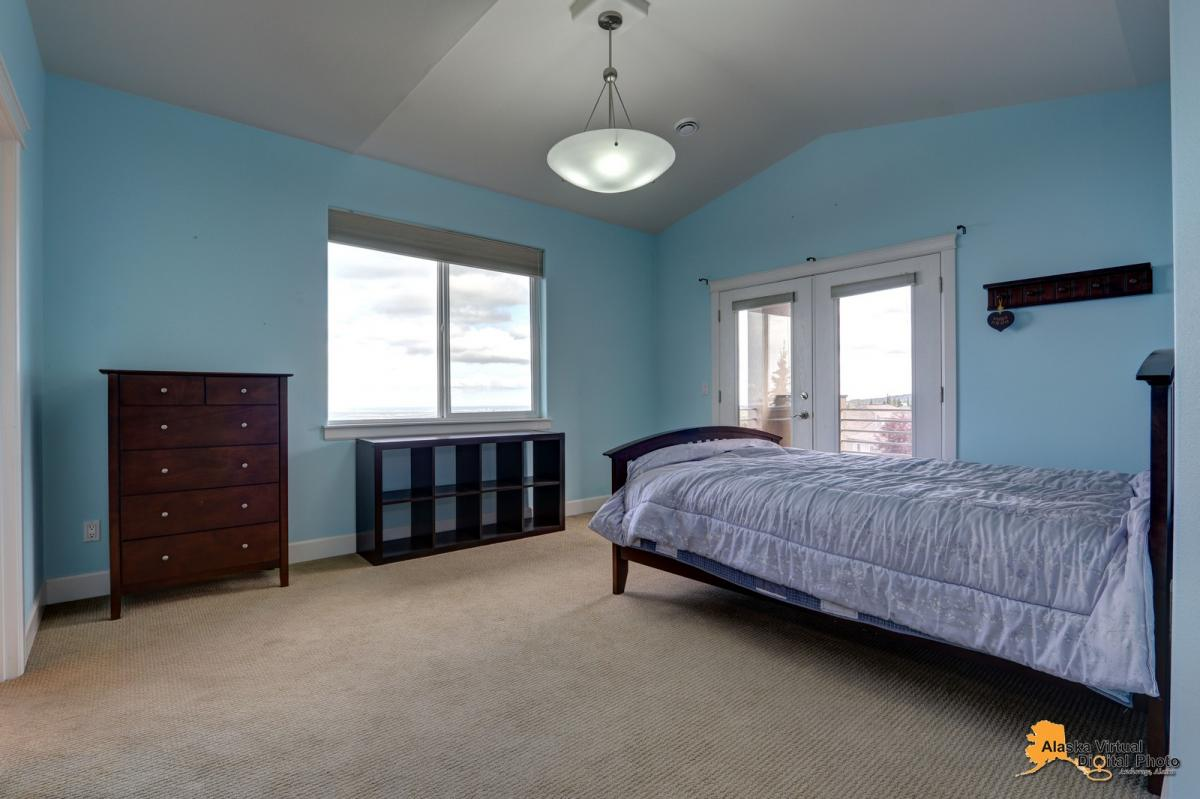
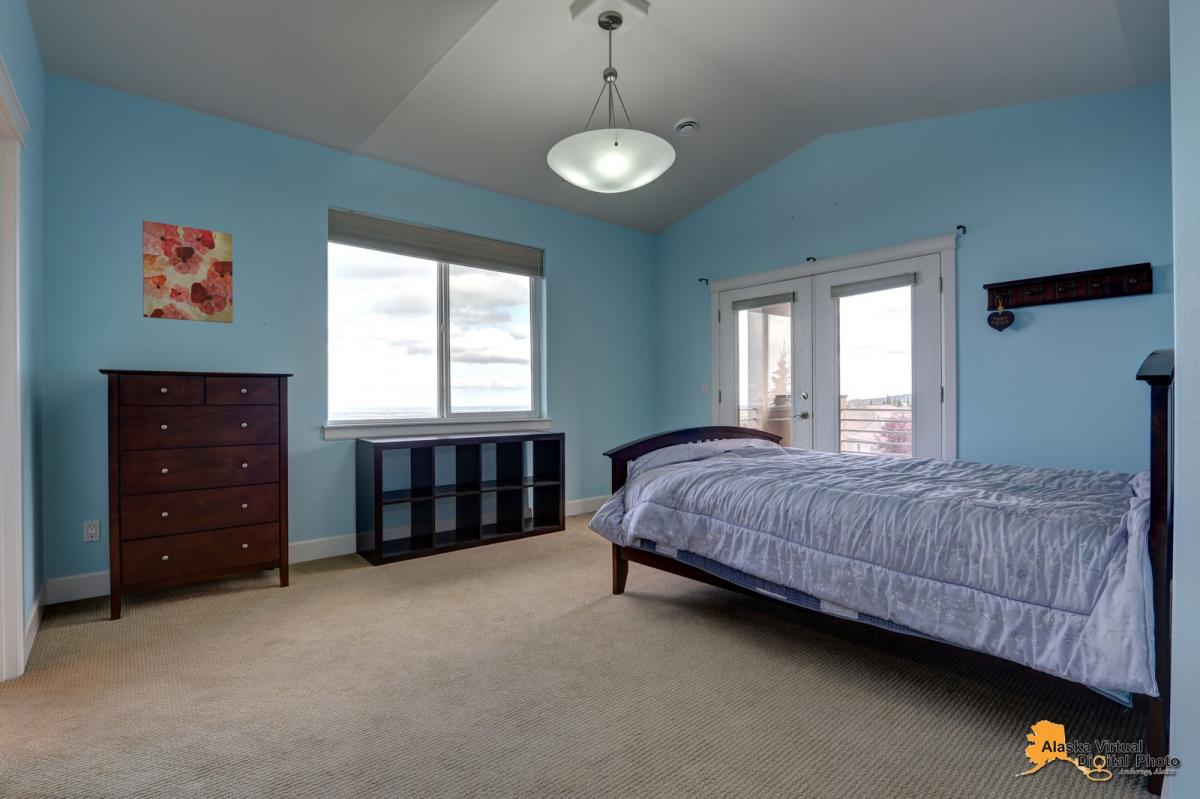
+ wall art [142,219,234,324]
